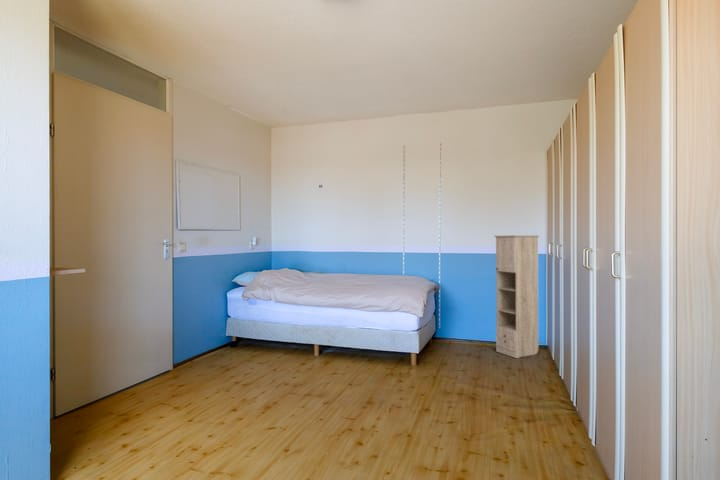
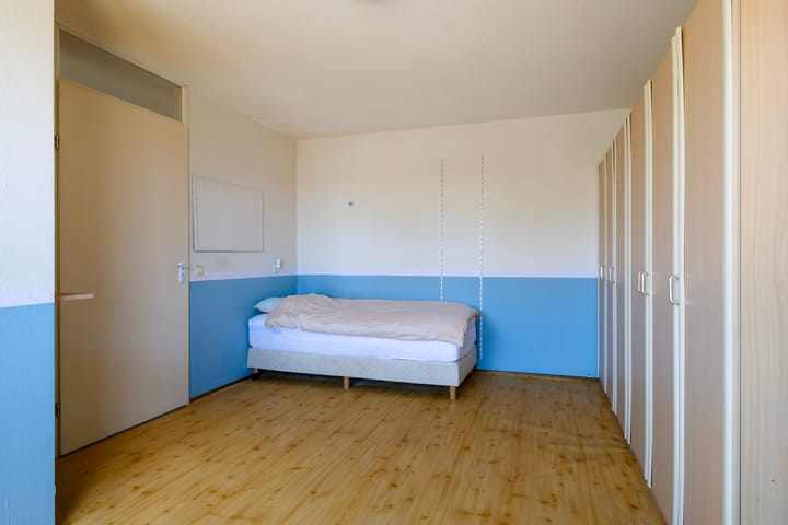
- storage cabinet [493,234,540,359]
